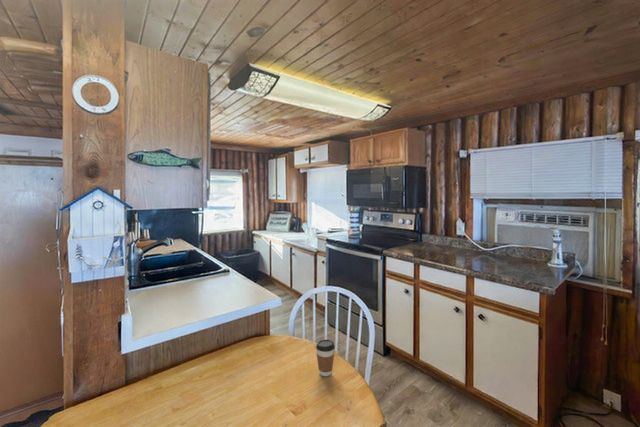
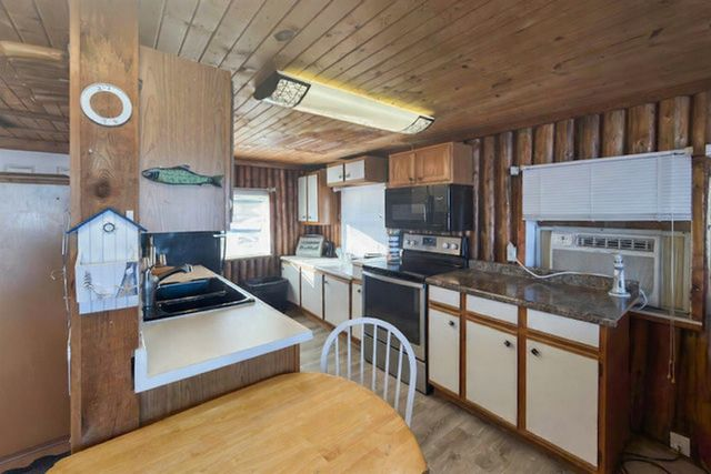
- coffee cup [315,339,336,377]
